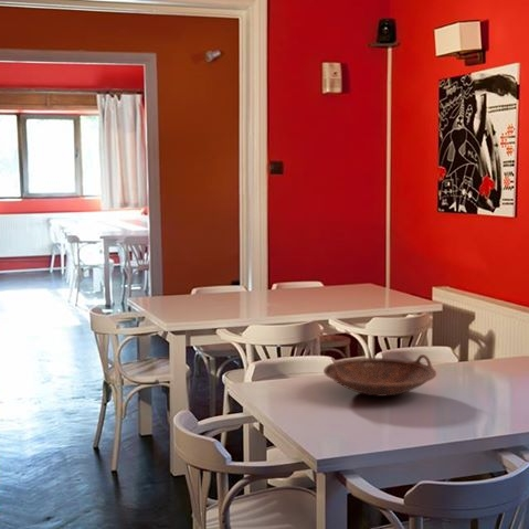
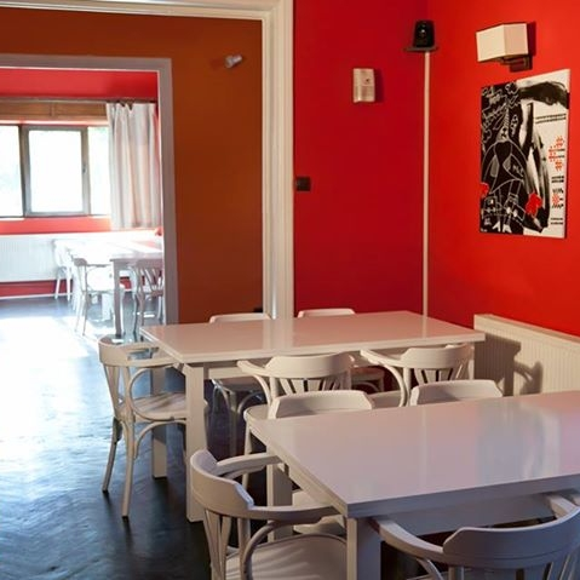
- bowl [322,353,437,398]
